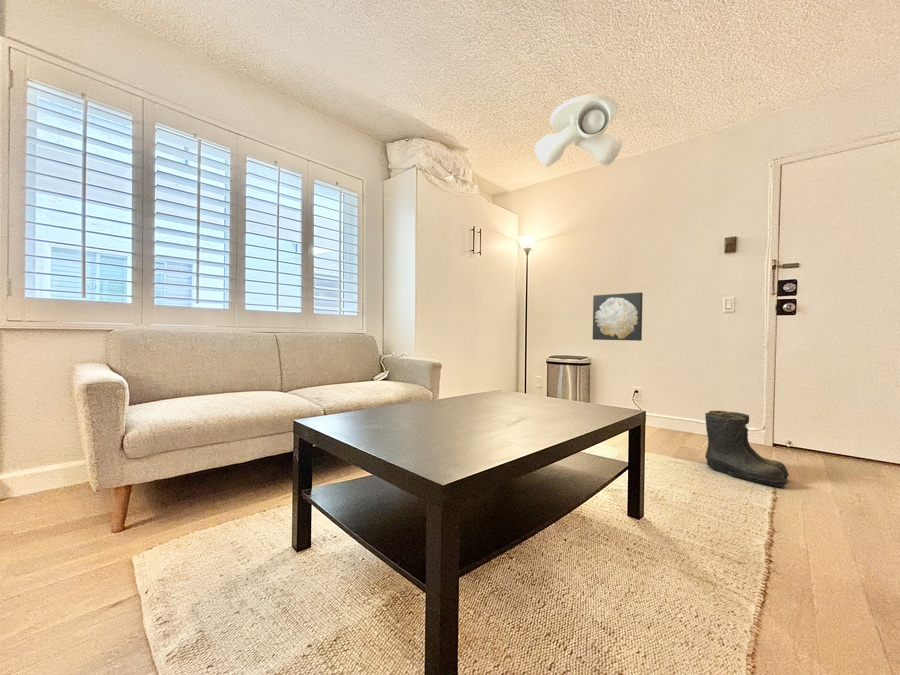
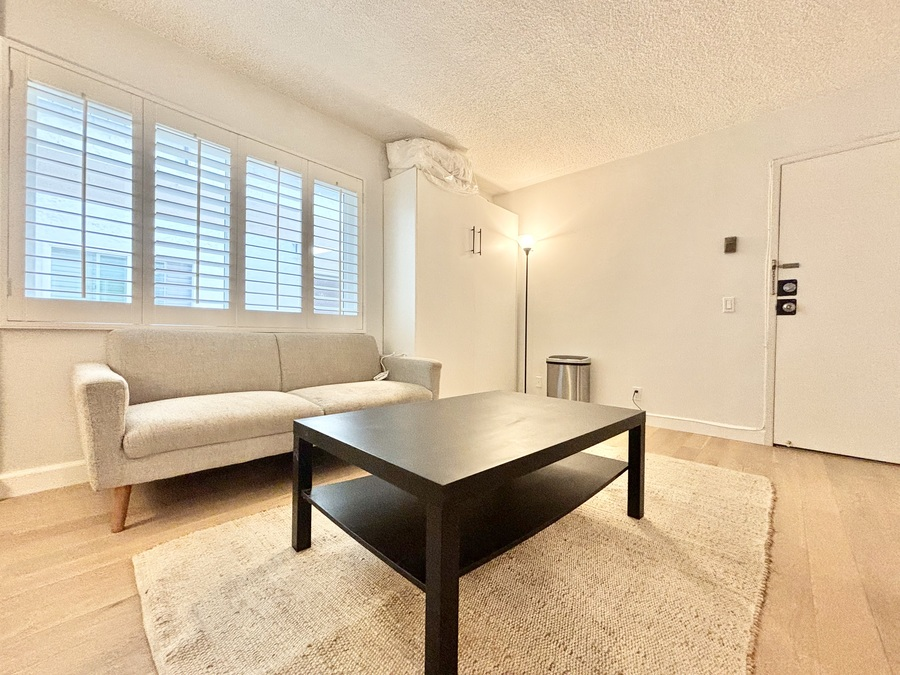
- boots [704,410,790,488]
- ceiling light [534,93,624,168]
- wall art [592,292,644,342]
